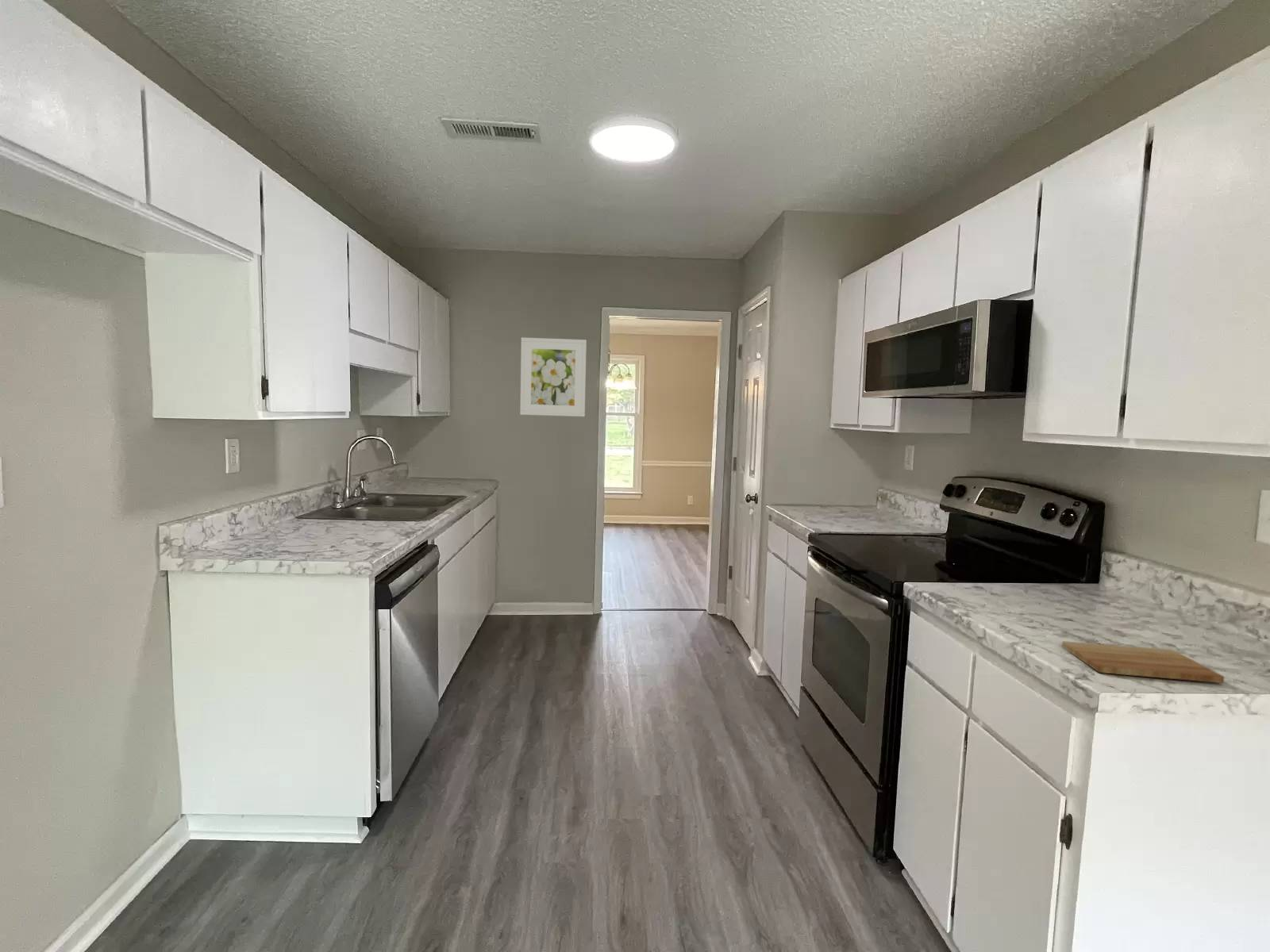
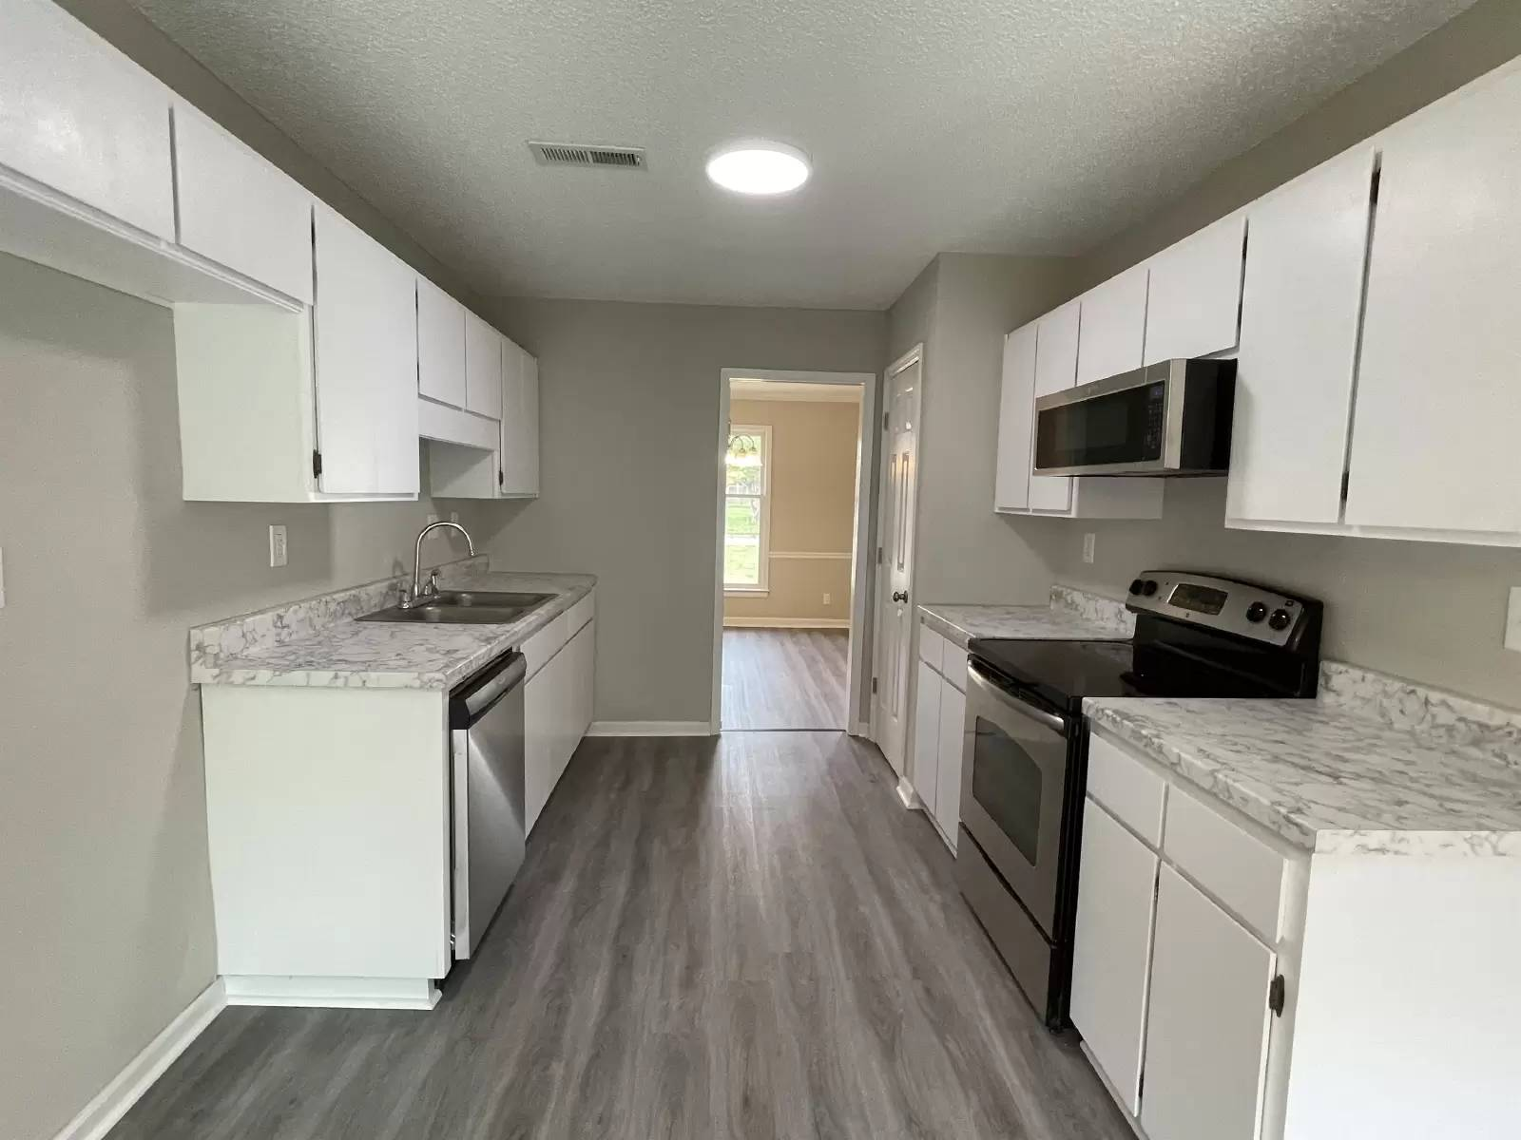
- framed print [519,336,587,417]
- cutting board [1061,640,1225,684]
